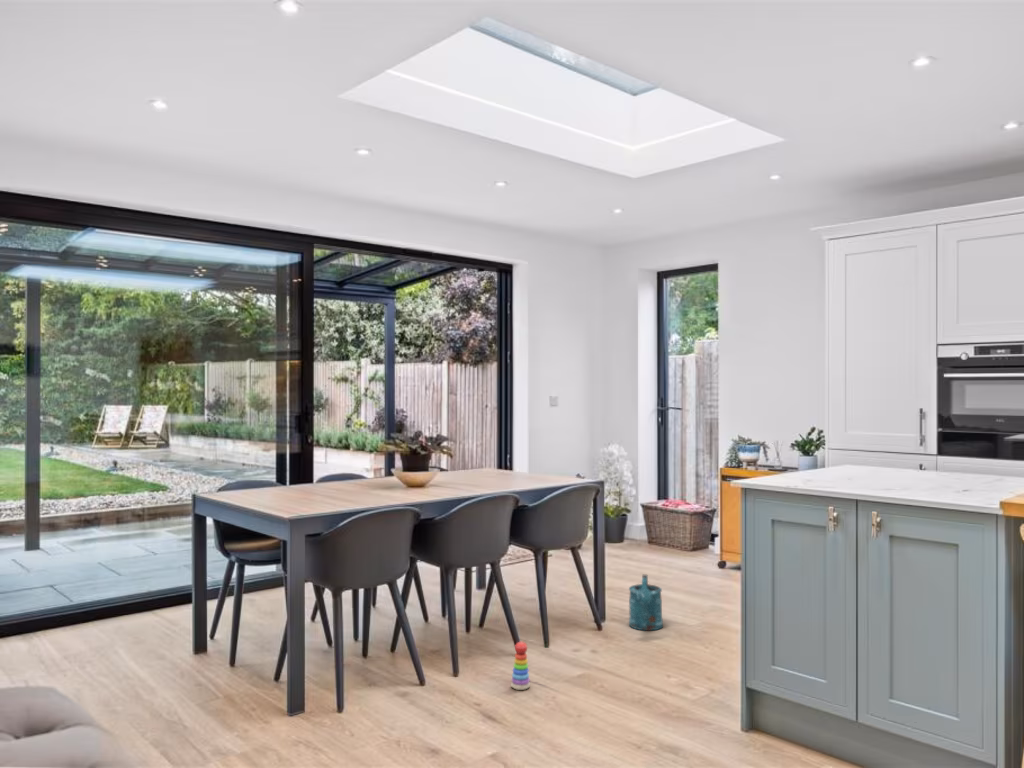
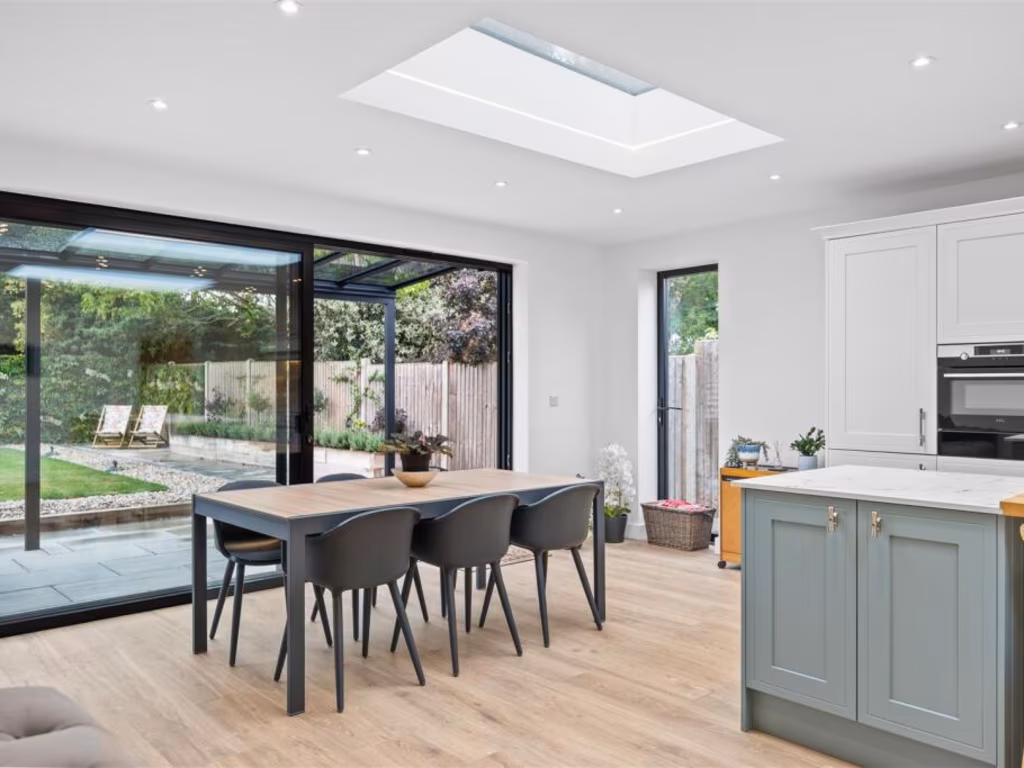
- stacking toy [510,641,531,691]
- watering can [628,574,664,632]
